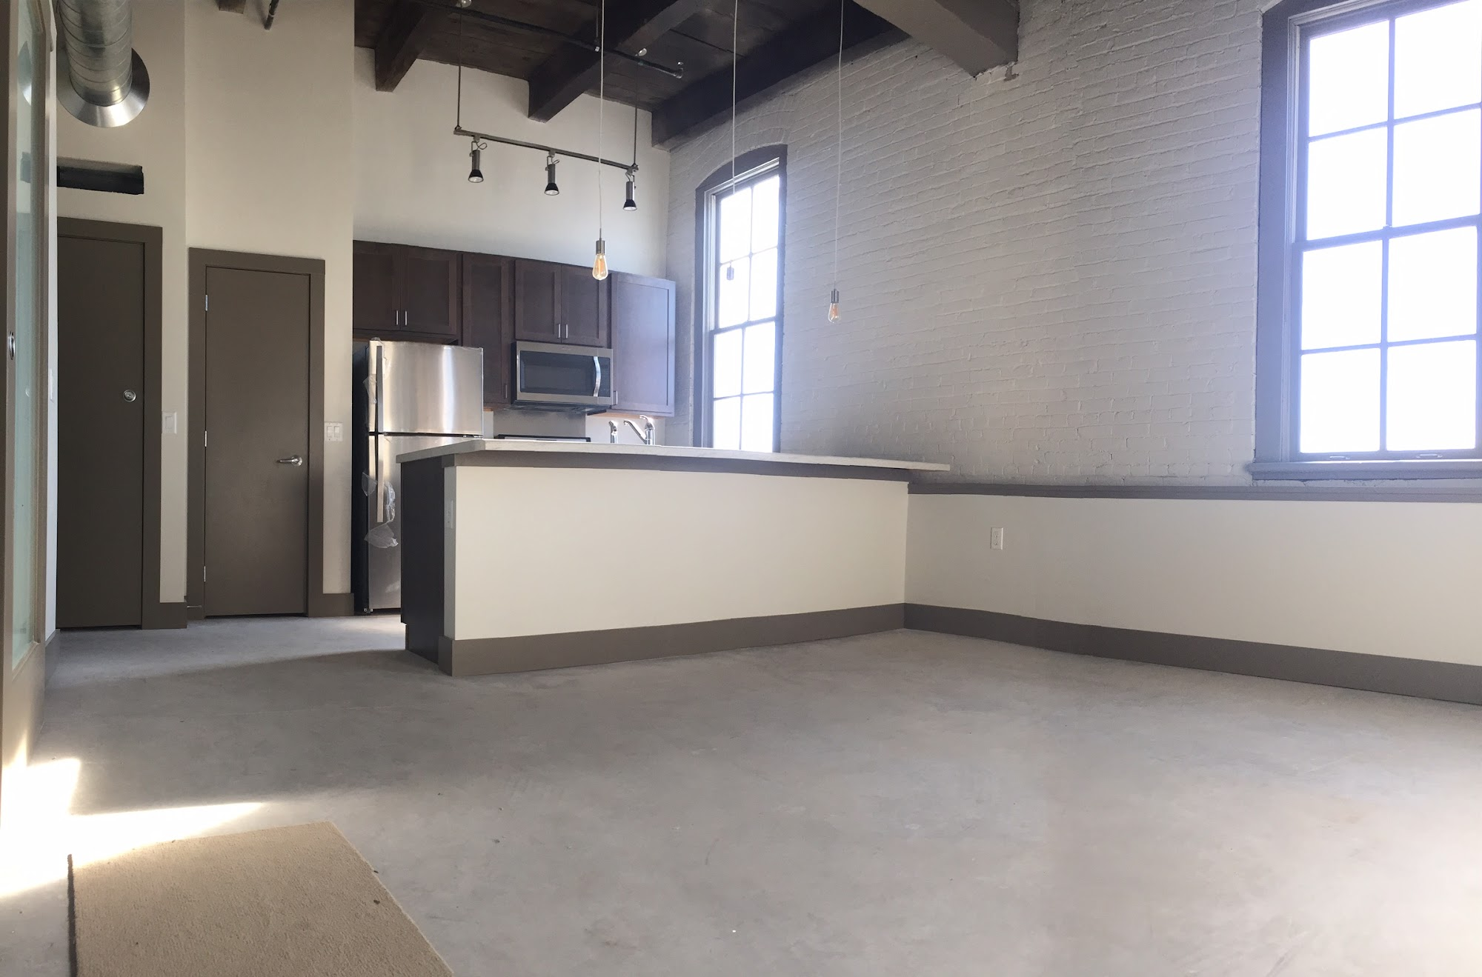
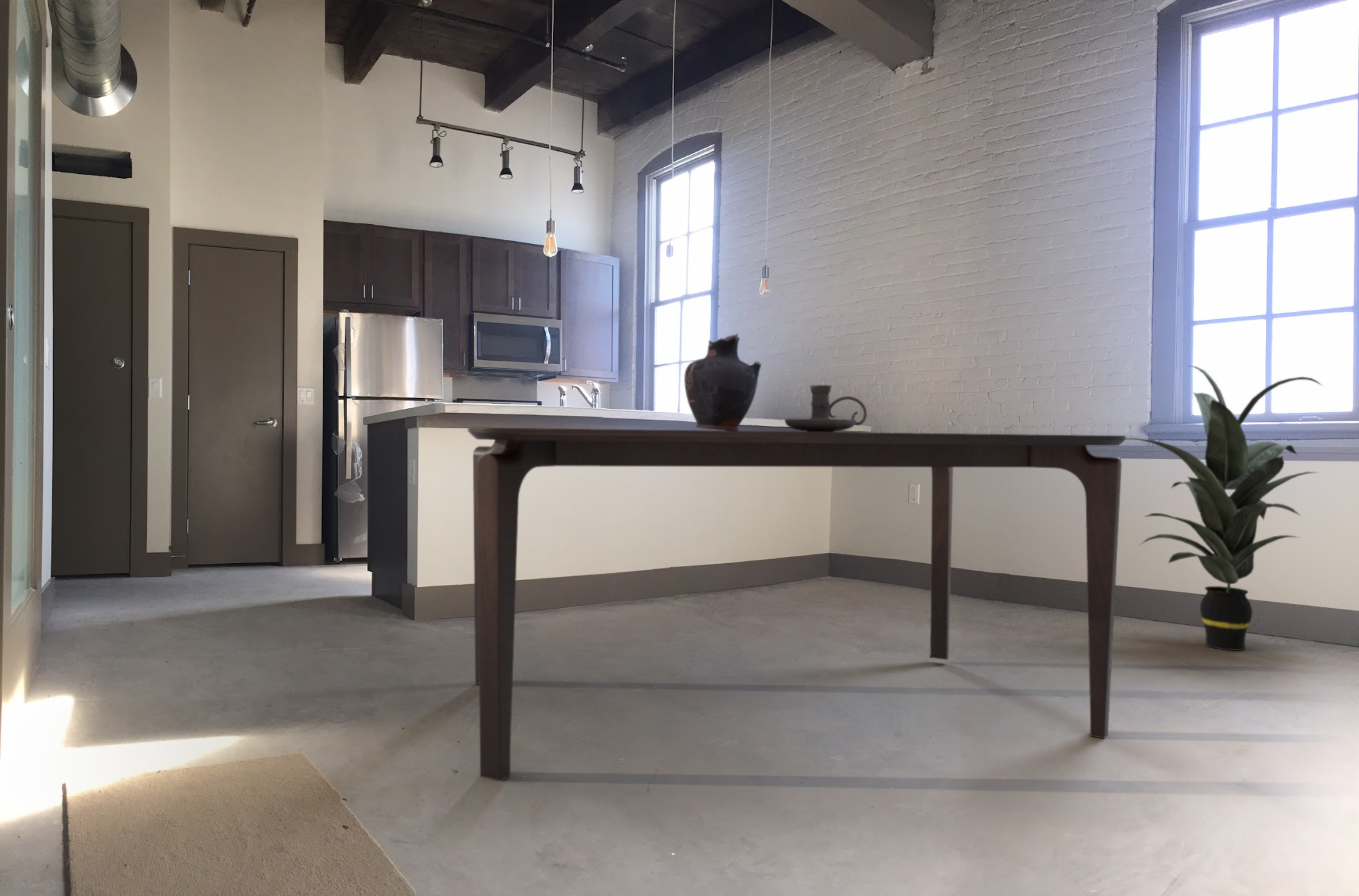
+ indoor plant [1126,365,1323,651]
+ vase [684,333,762,431]
+ dining table [467,427,1127,782]
+ candle holder [784,384,868,432]
